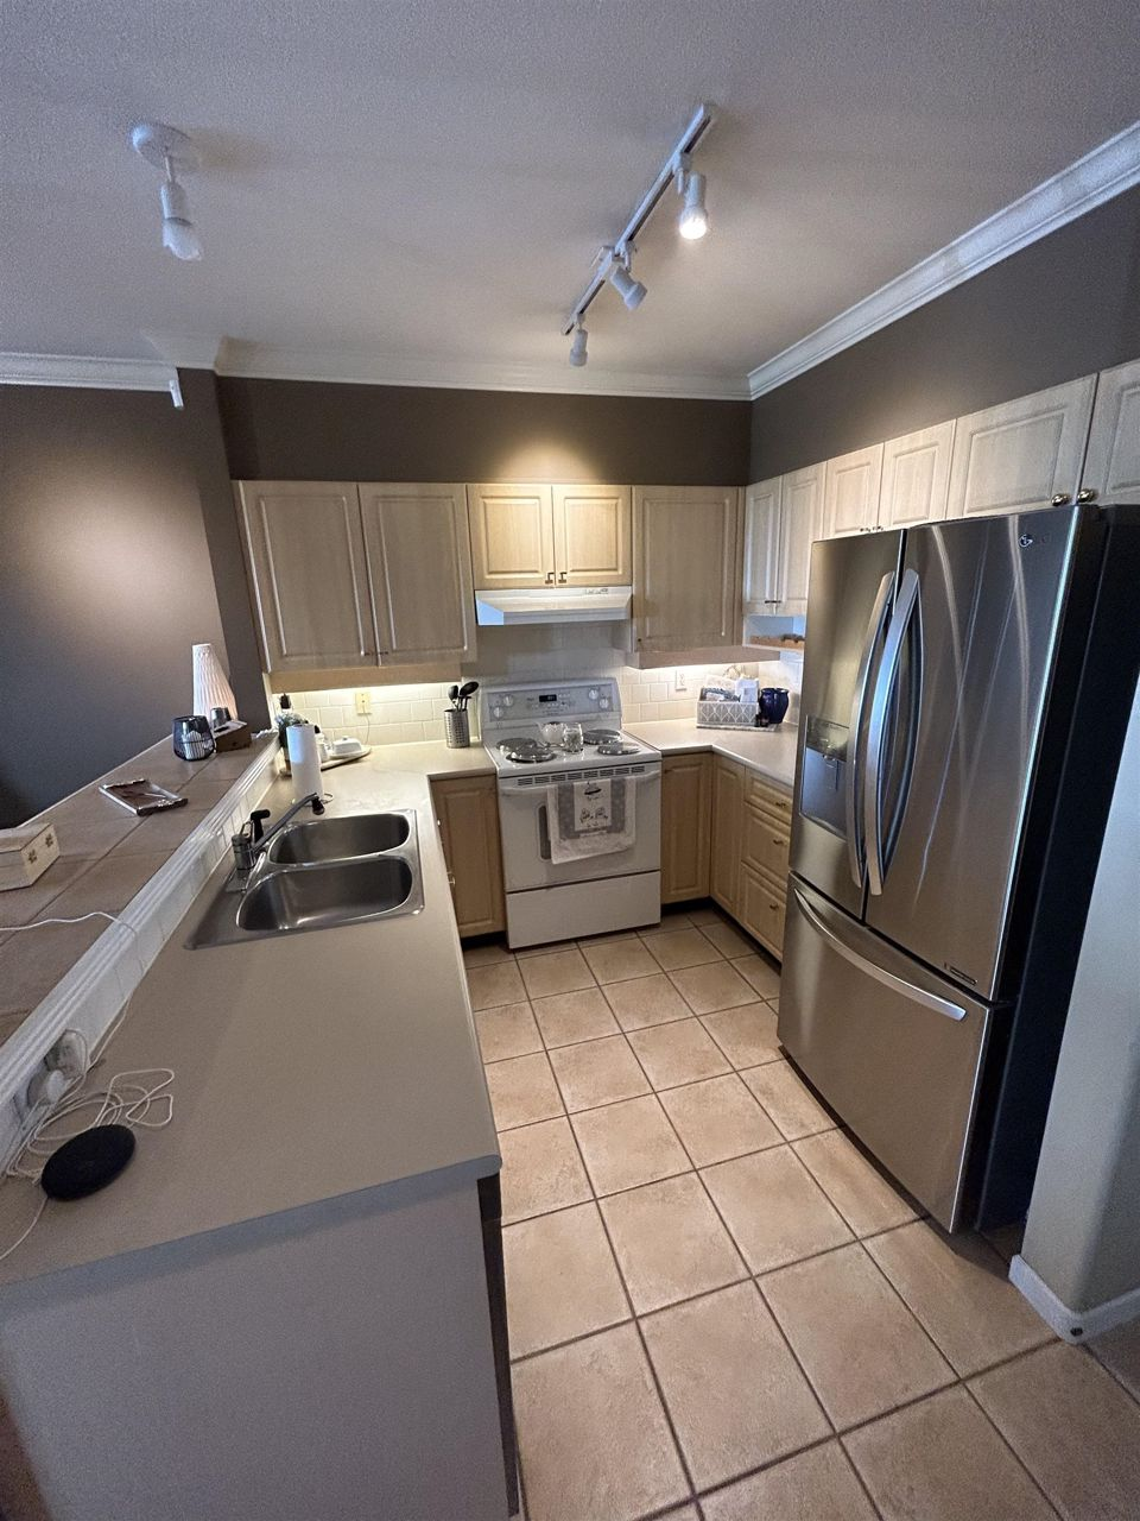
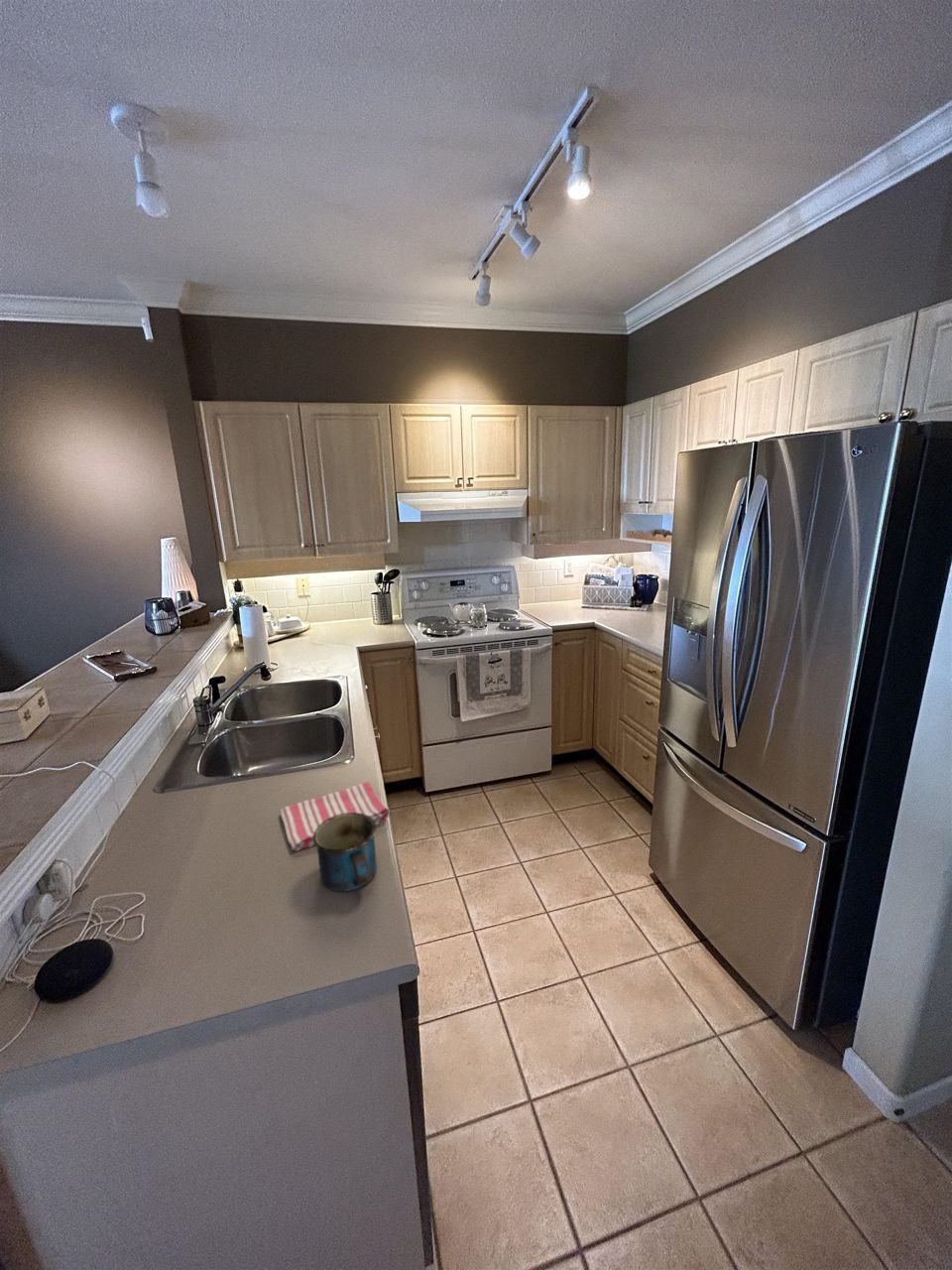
+ mug [313,813,378,892]
+ dish towel [280,781,391,852]
